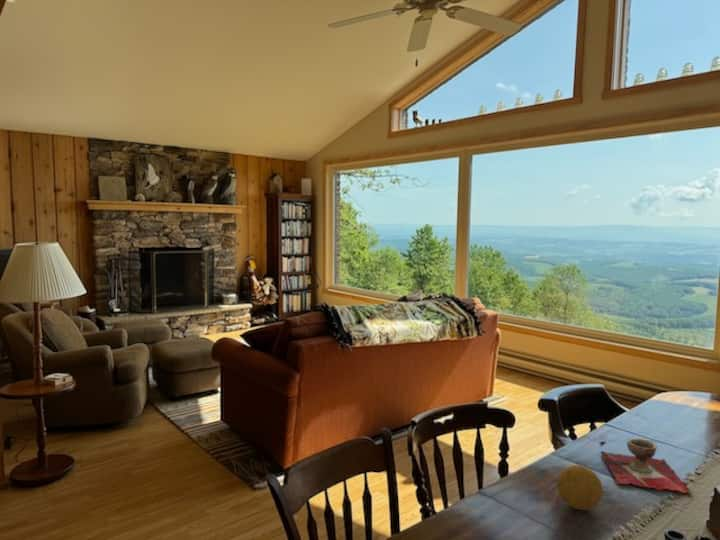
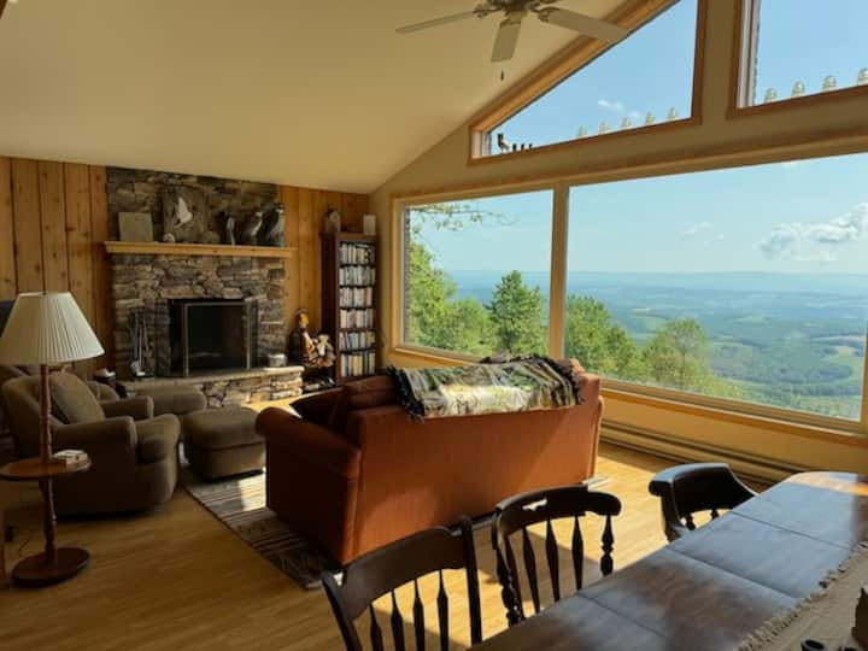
- decorative bowl [598,438,692,494]
- fruit [556,464,604,511]
